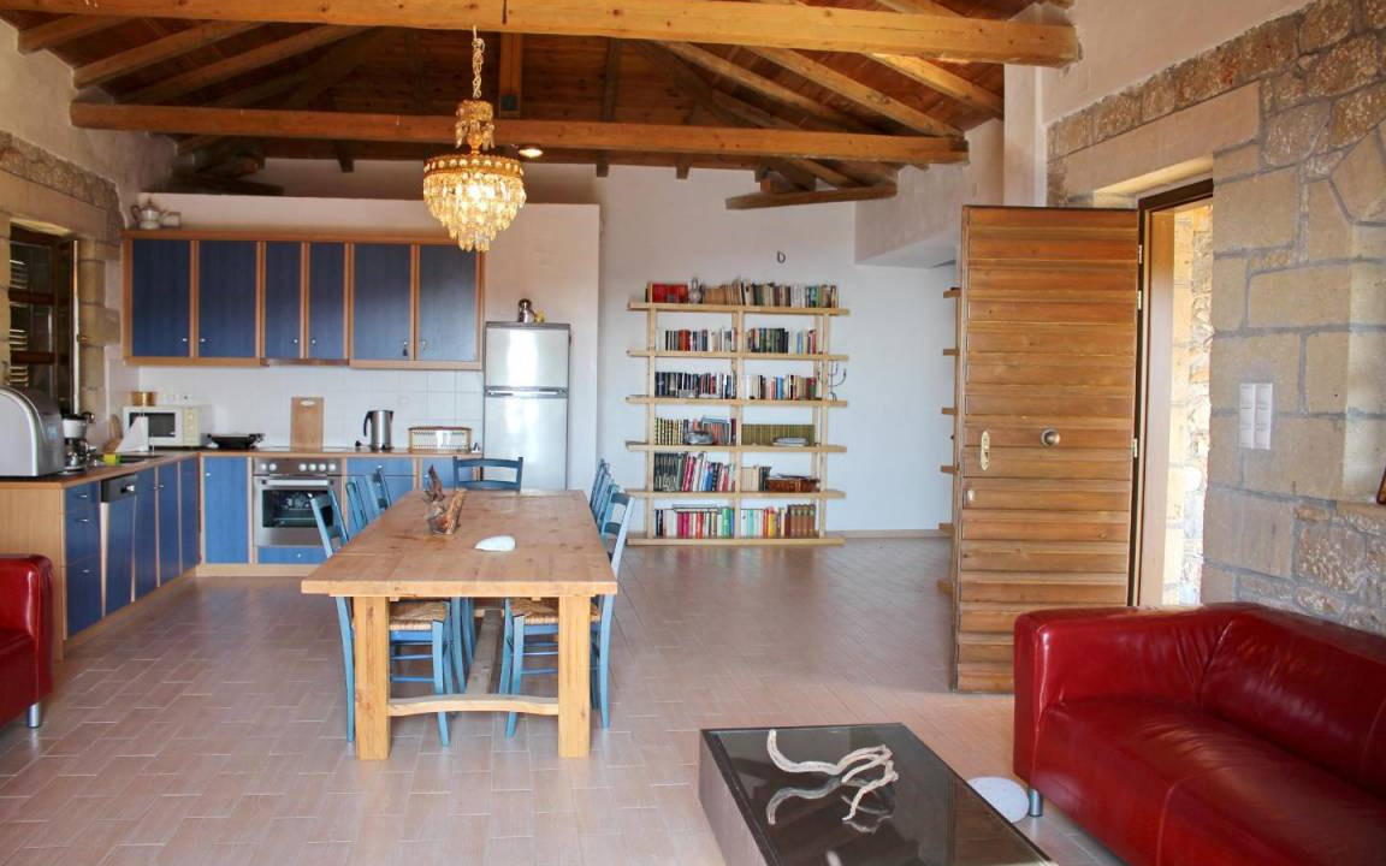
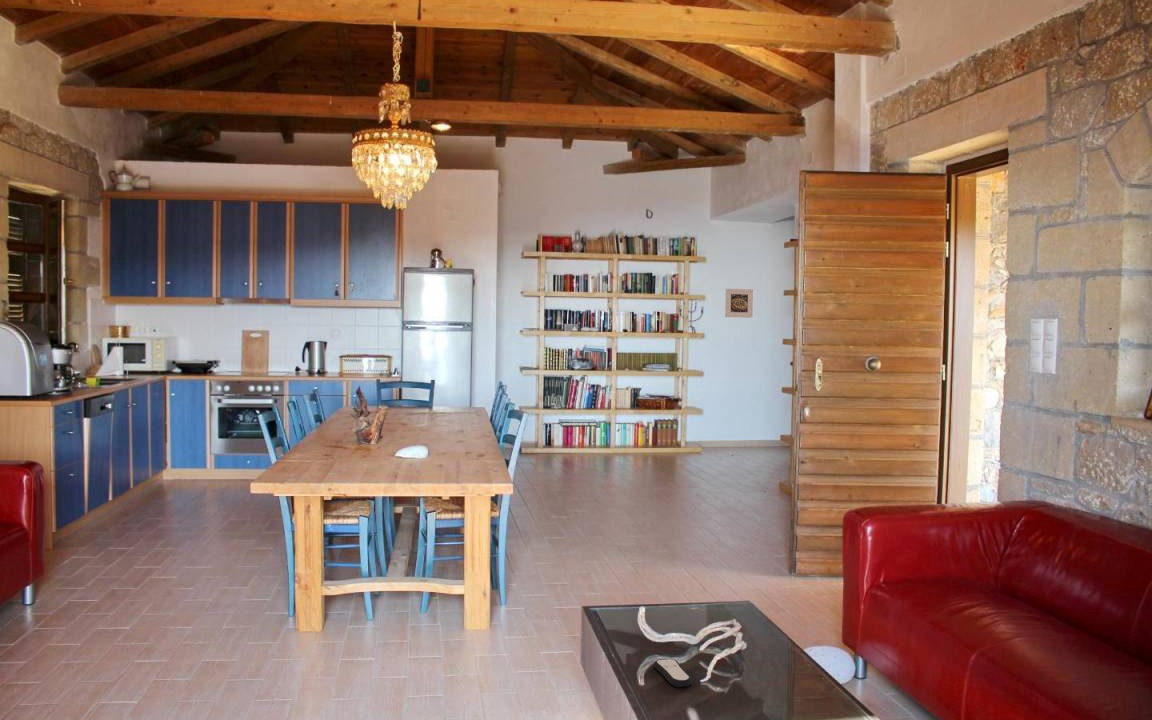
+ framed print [724,288,754,319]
+ remote control [653,658,693,688]
